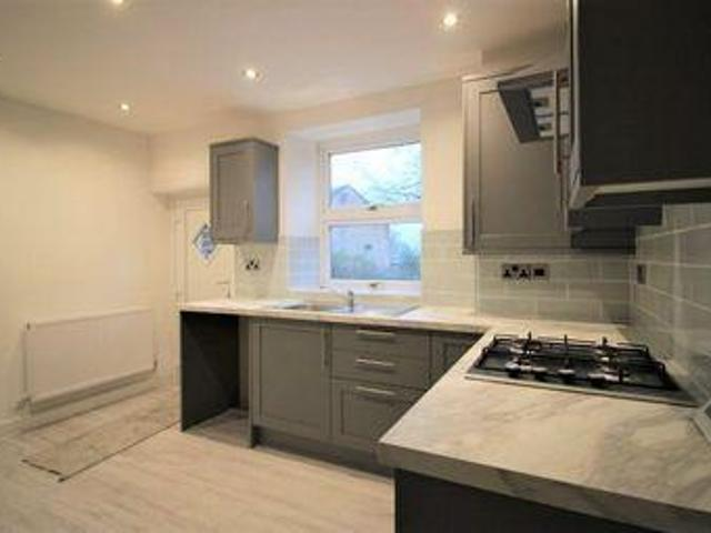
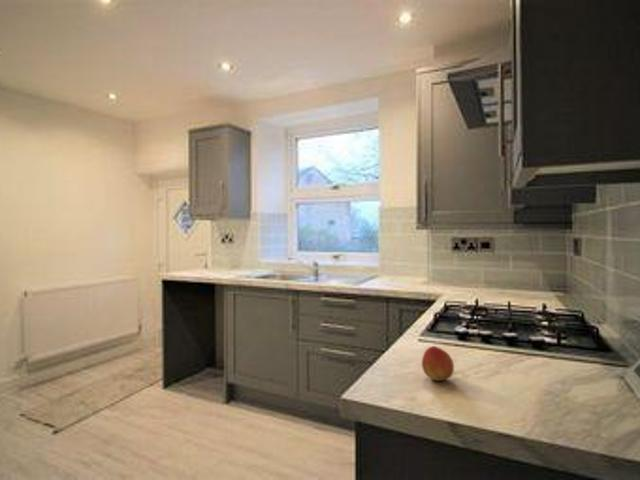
+ peach [421,345,455,382]
